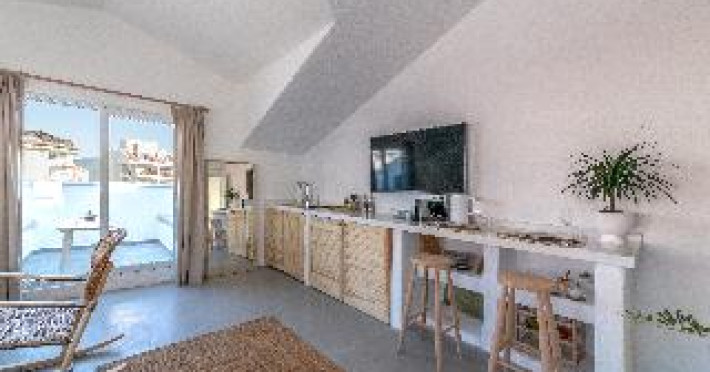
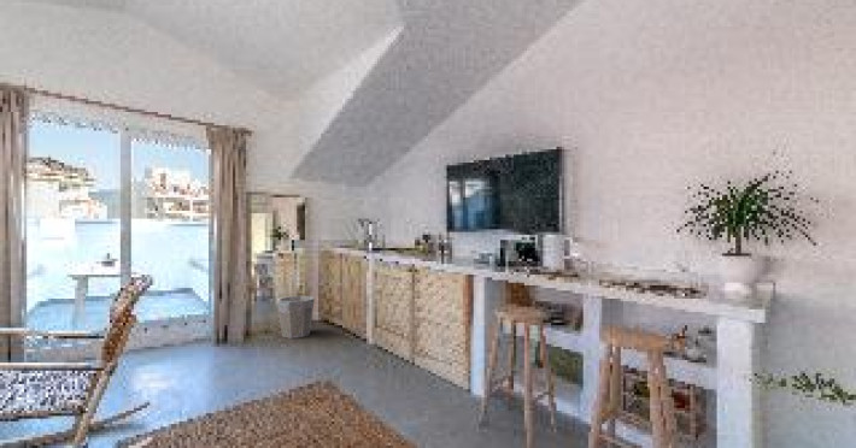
+ waste bin [276,295,316,340]
